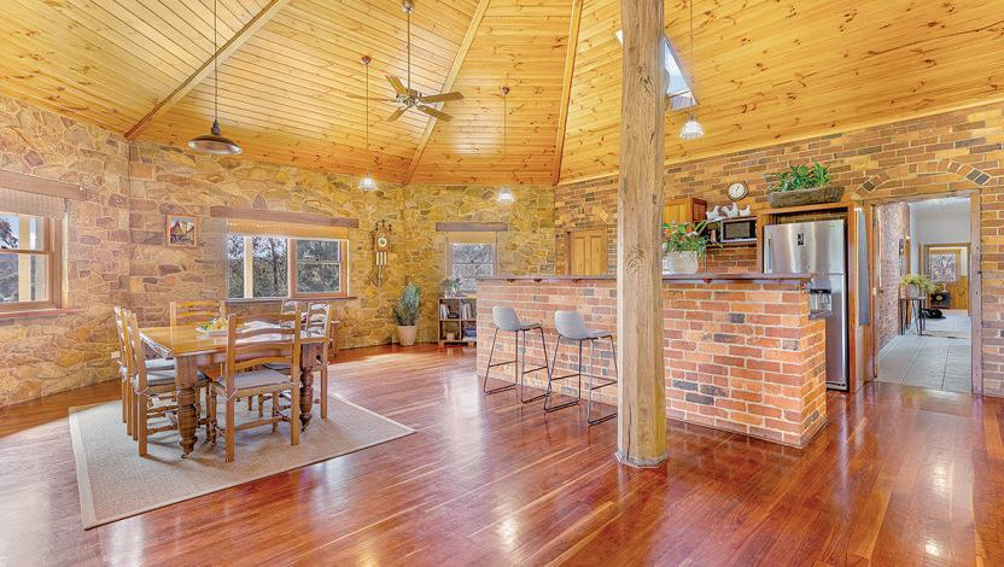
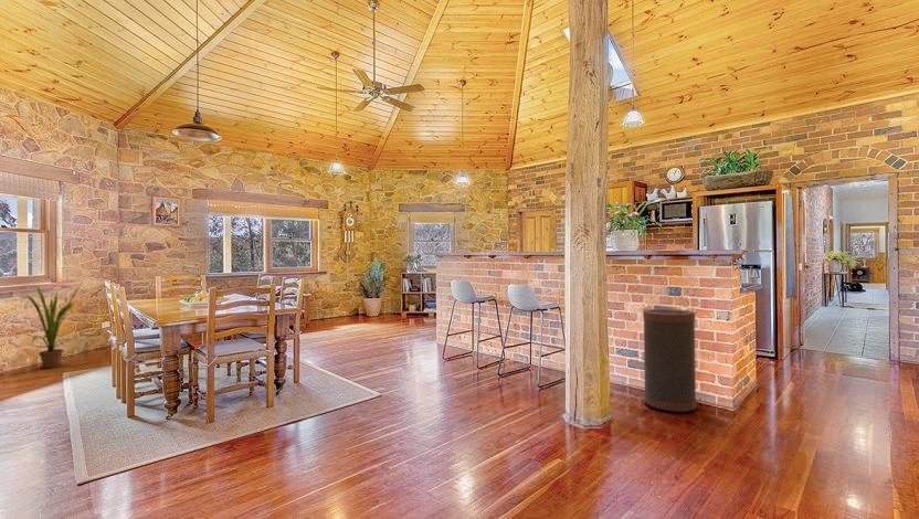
+ house plant [24,282,84,369]
+ trash can [642,308,697,413]
